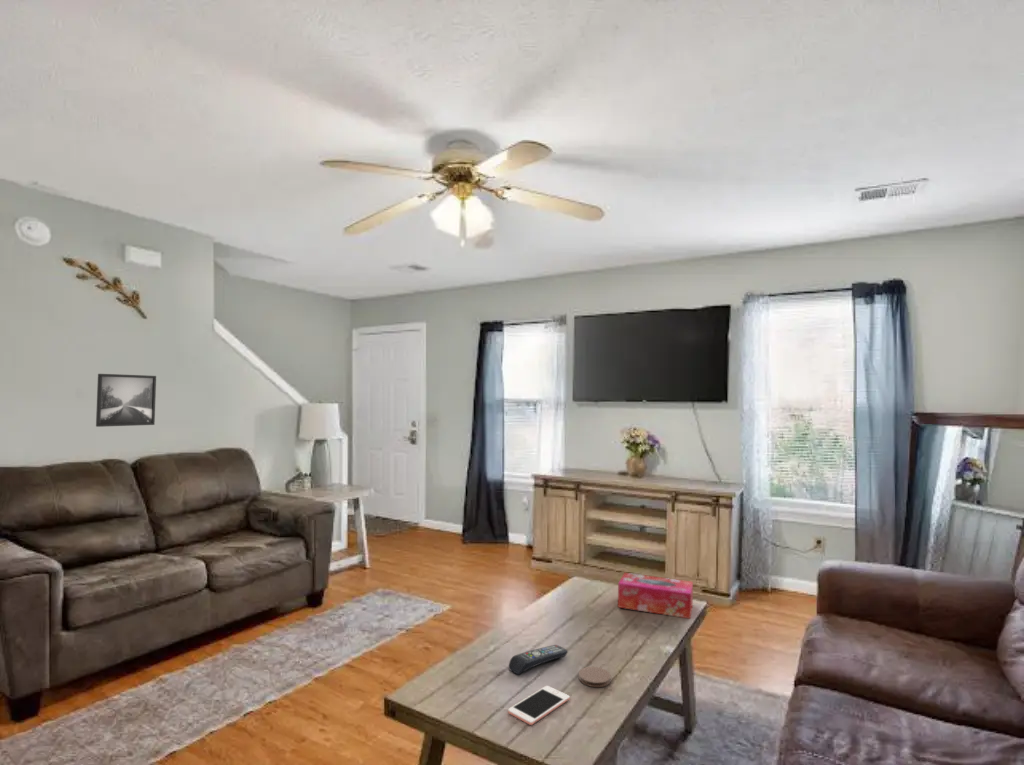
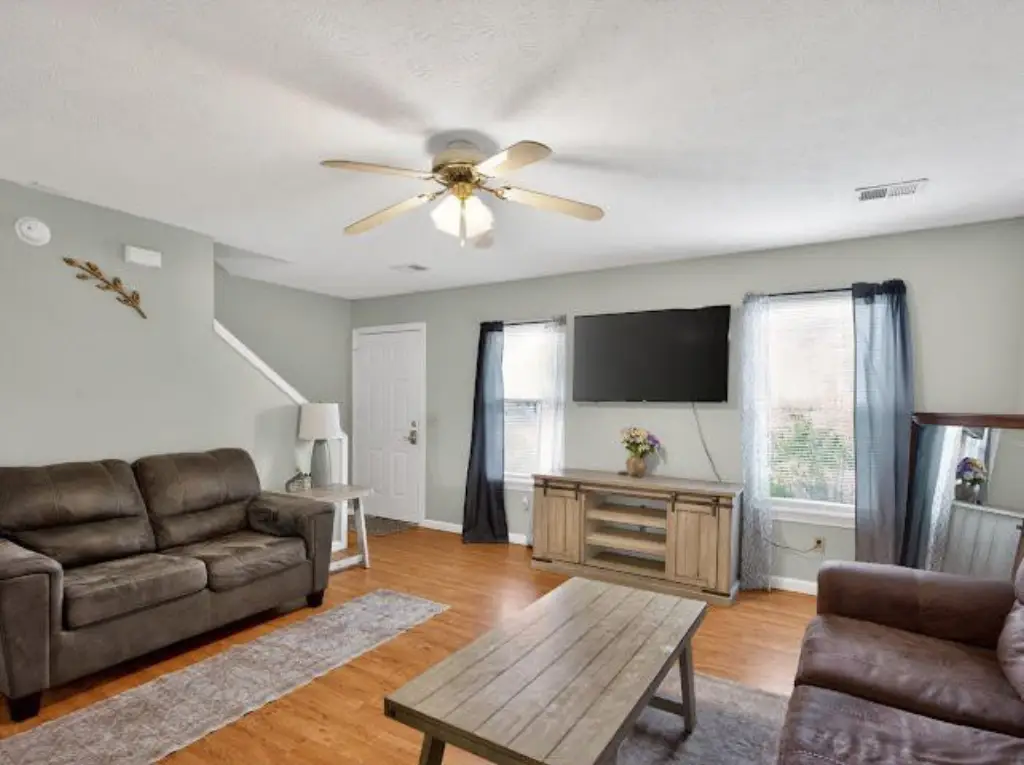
- remote control [508,644,569,675]
- tissue box [617,572,694,619]
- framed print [95,373,157,428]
- coaster [578,666,611,688]
- cell phone [507,685,571,726]
